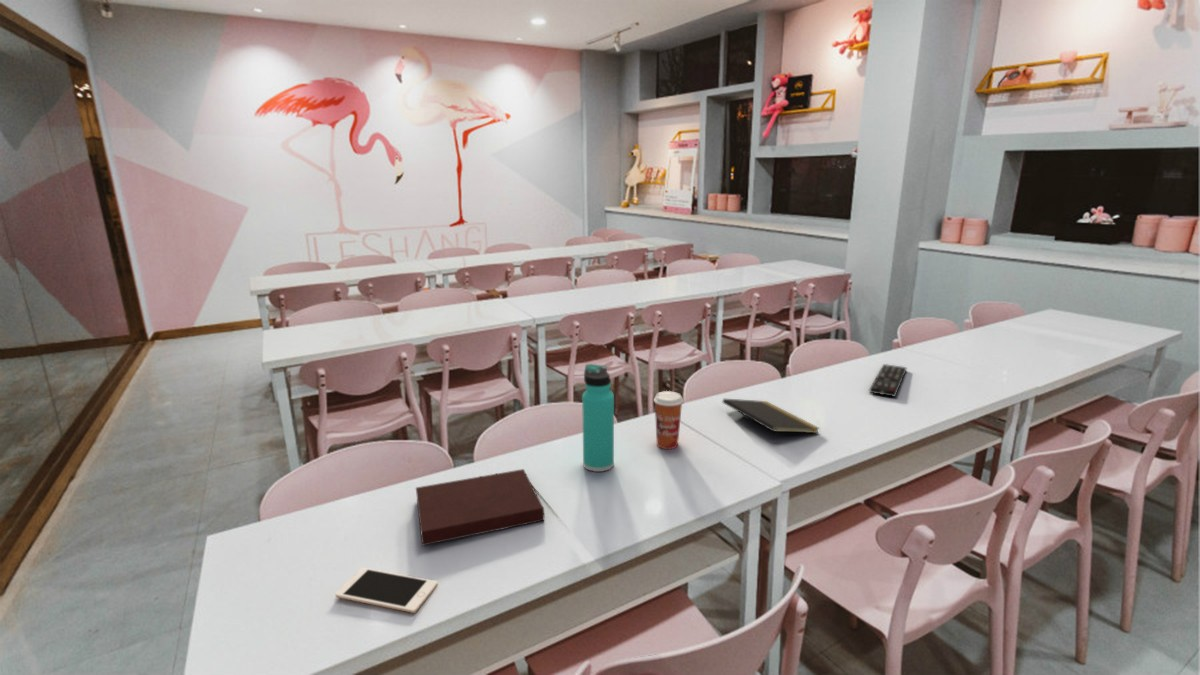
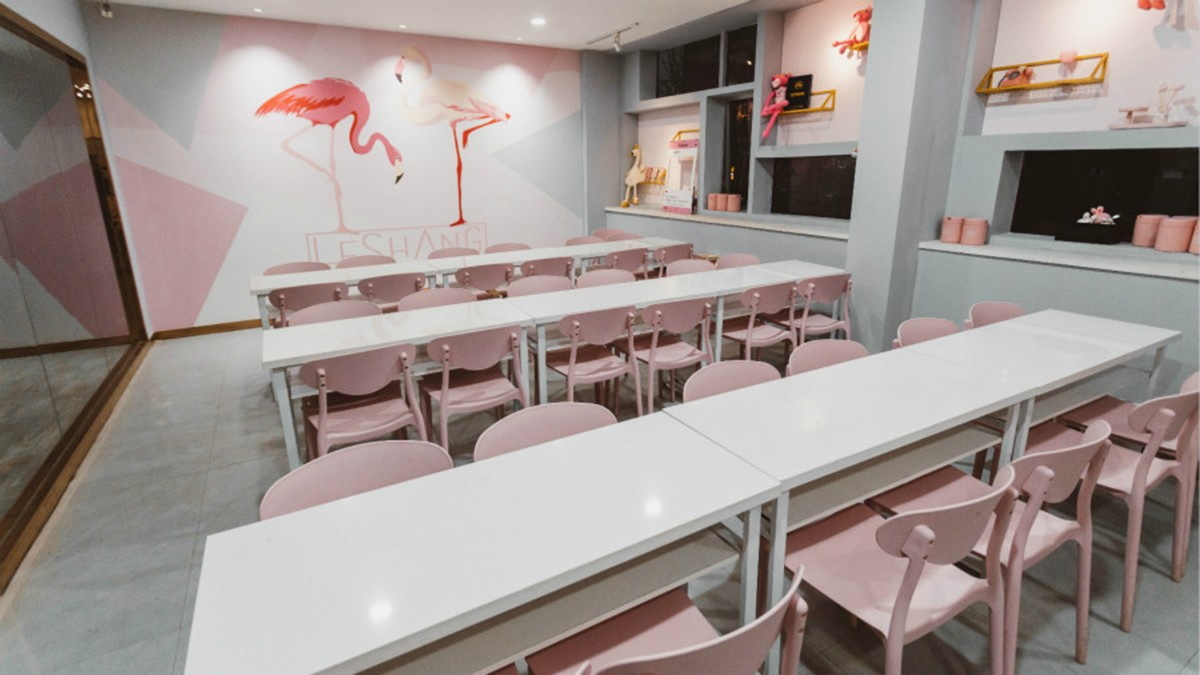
- thermos bottle [581,363,615,473]
- notepad [722,398,821,444]
- remote control [868,363,908,398]
- paper cup [653,390,685,450]
- cell phone [335,567,439,614]
- notebook [415,468,545,547]
